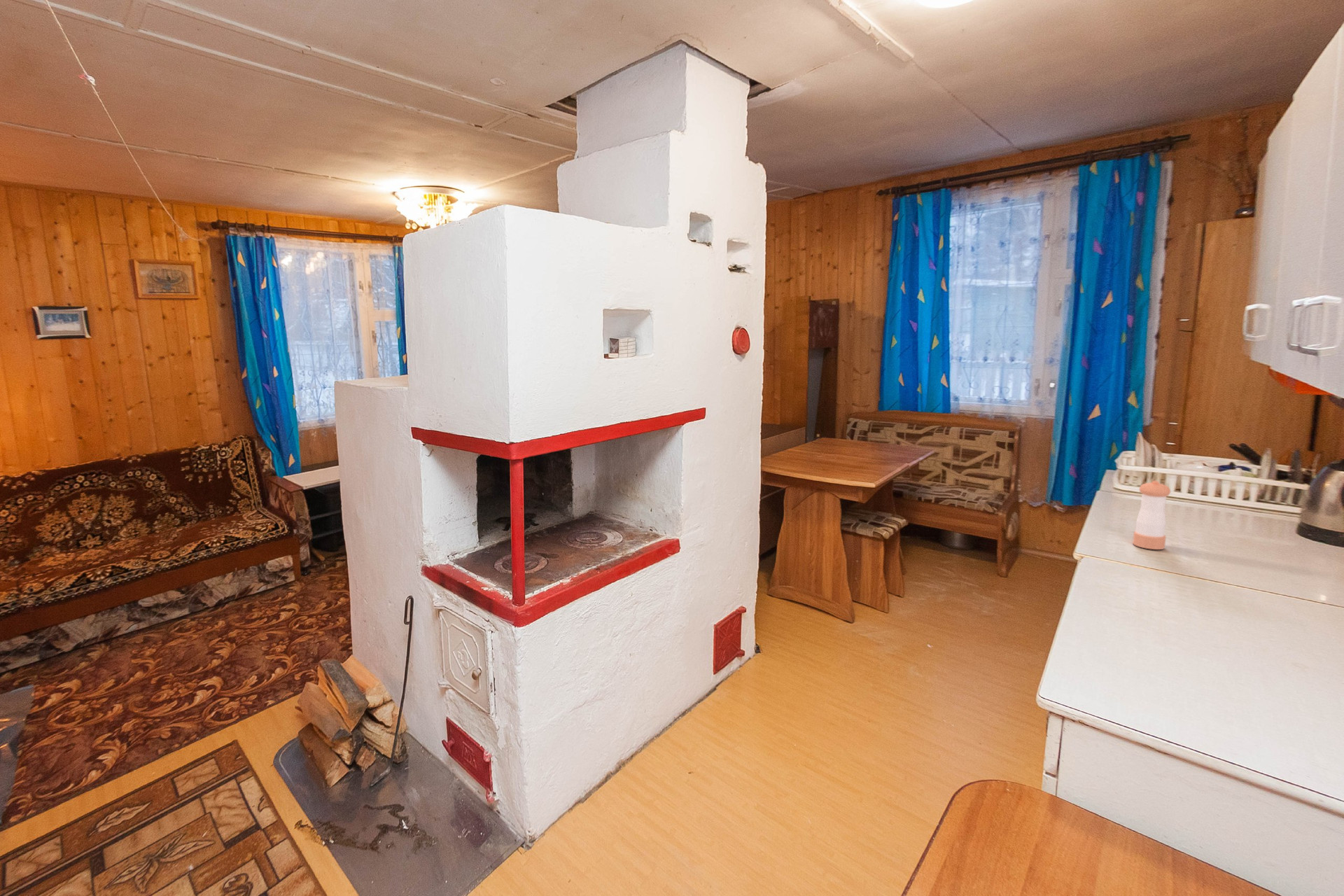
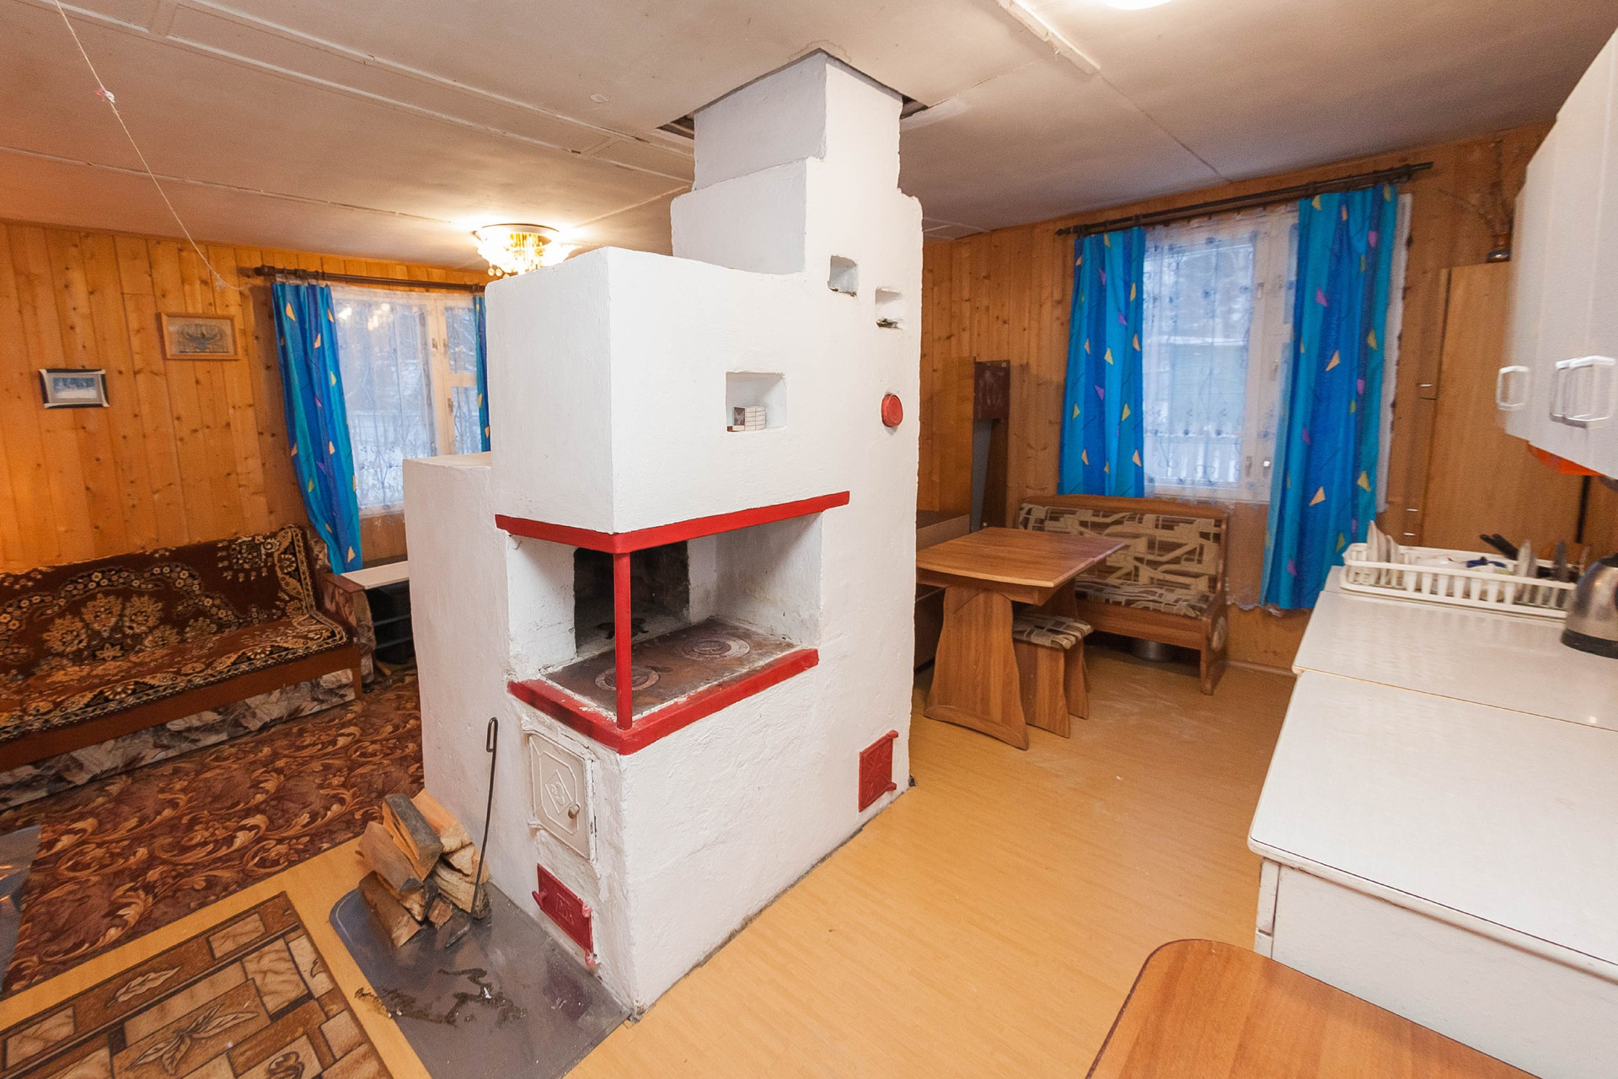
- pepper shaker [1132,480,1171,550]
